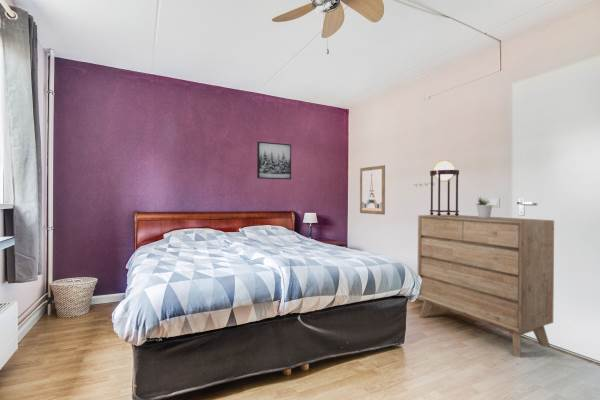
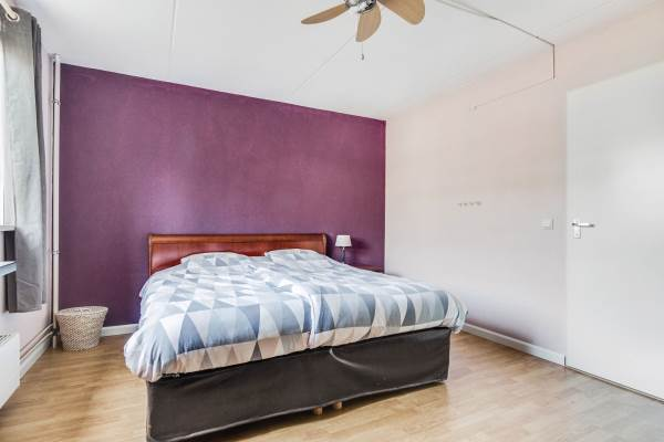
- potted plant [476,195,494,218]
- wall art [256,141,292,180]
- wall art [359,164,386,216]
- table lamp [429,160,460,216]
- dresser [417,214,555,359]
